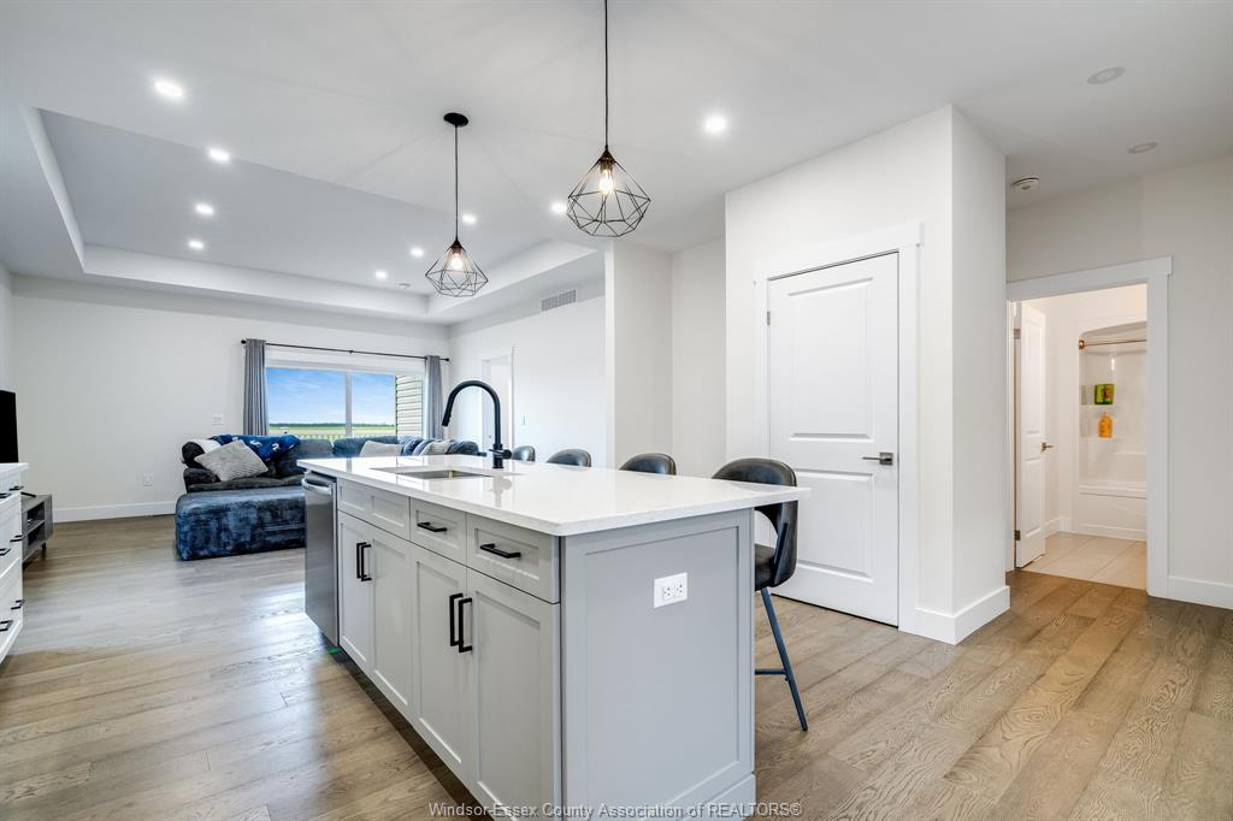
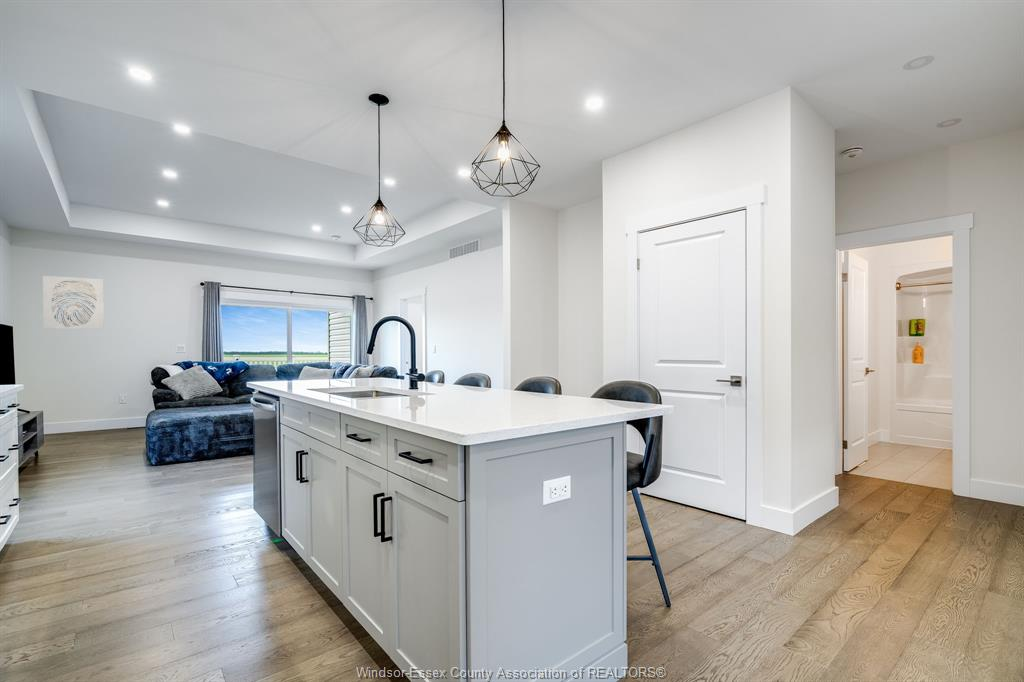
+ wall art [42,275,105,330]
